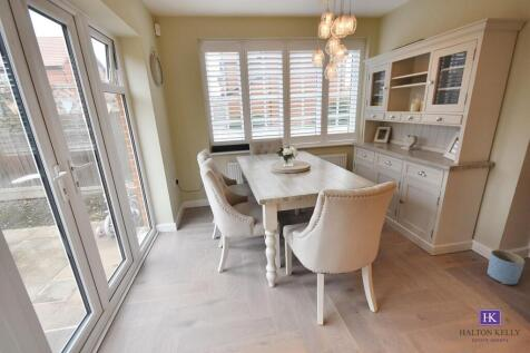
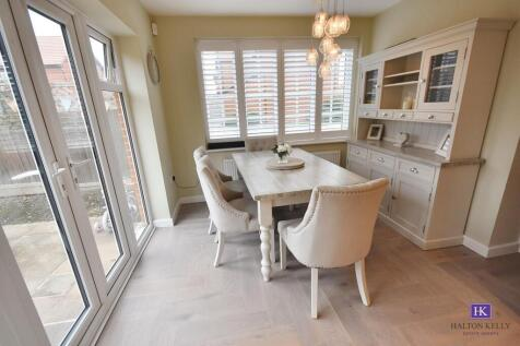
- planter [487,248,526,285]
